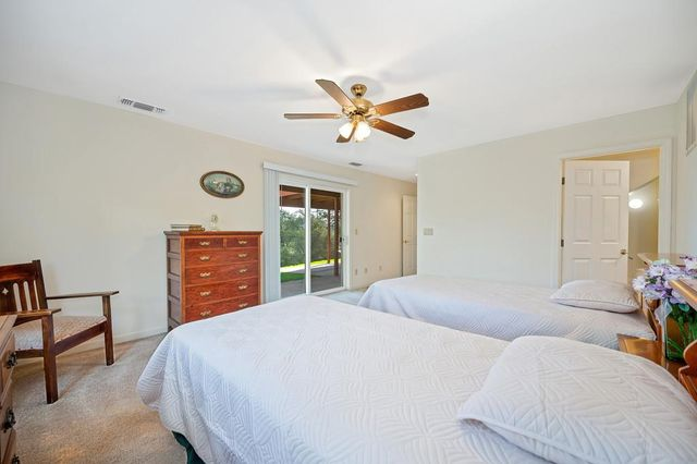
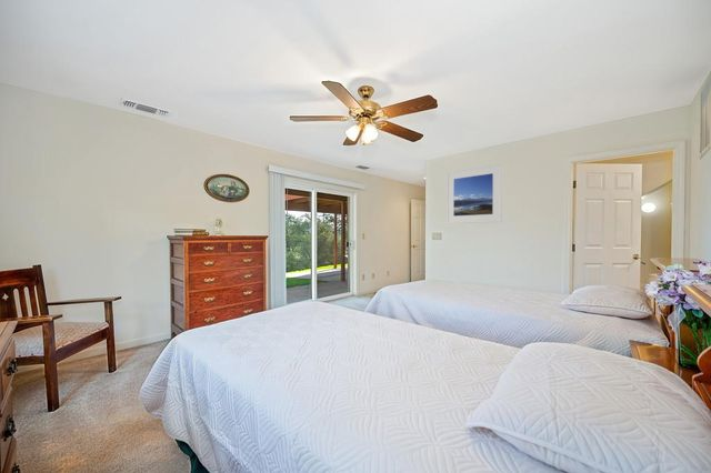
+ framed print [445,162,503,224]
